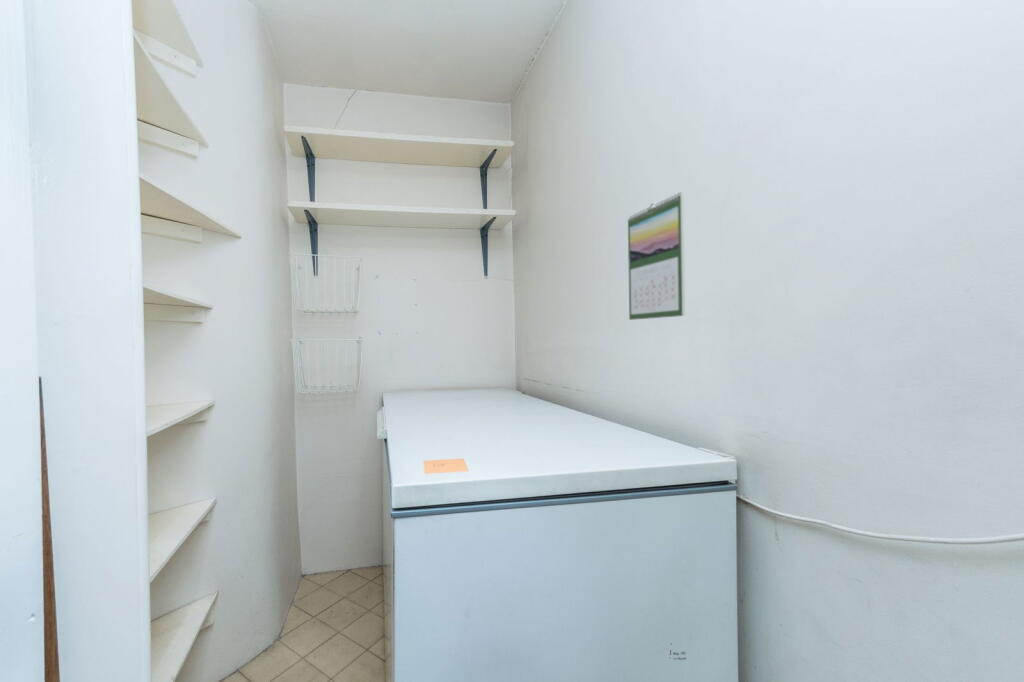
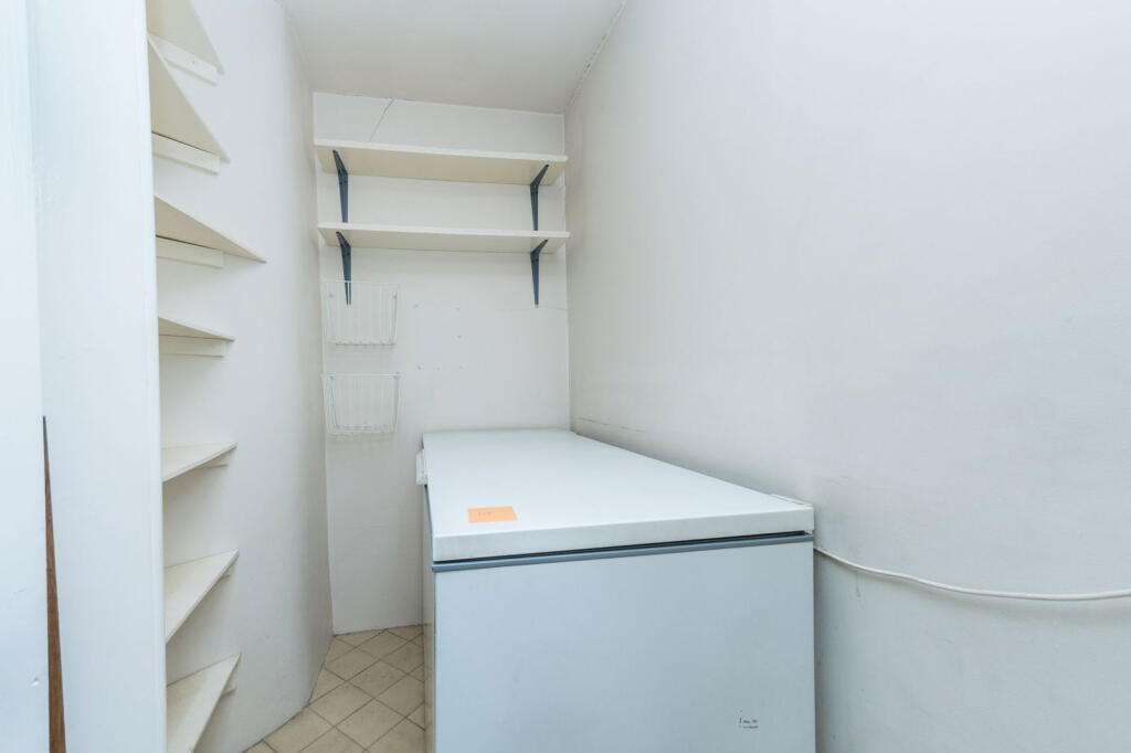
- calendar [627,191,686,321]
